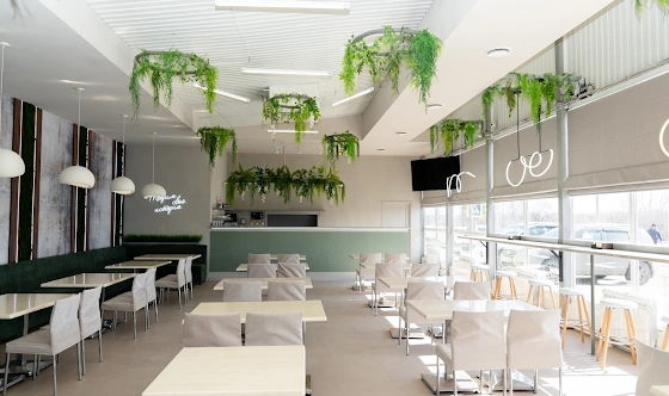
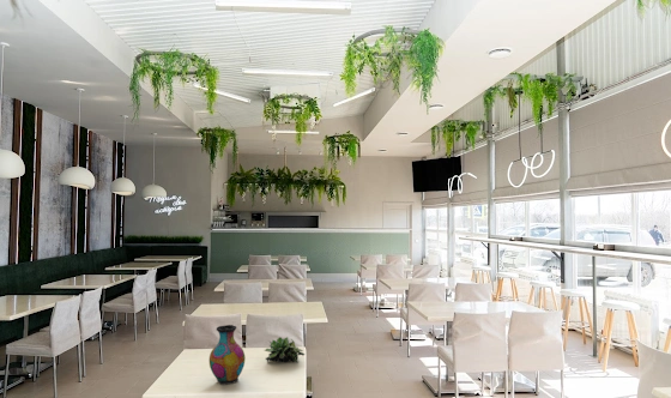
+ succulent plant [264,336,307,364]
+ vase [208,324,247,385]
